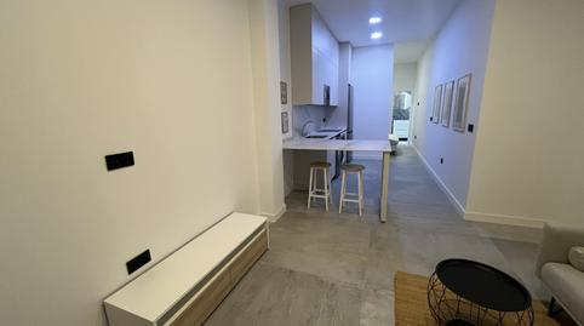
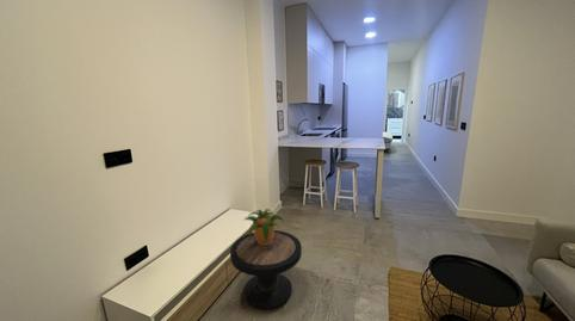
+ side table [229,229,303,311]
+ potted plant [241,208,286,245]
